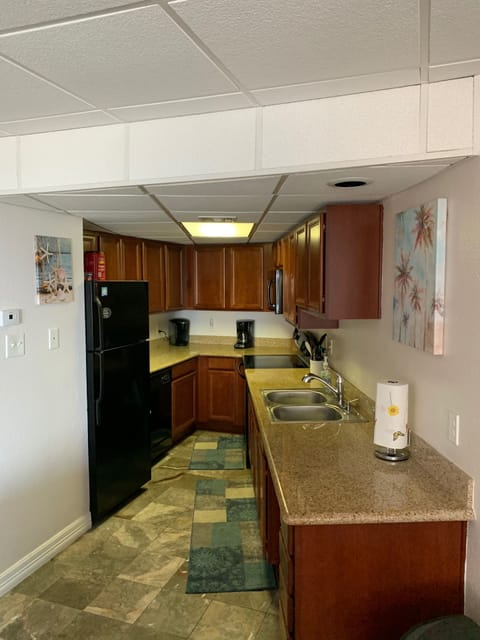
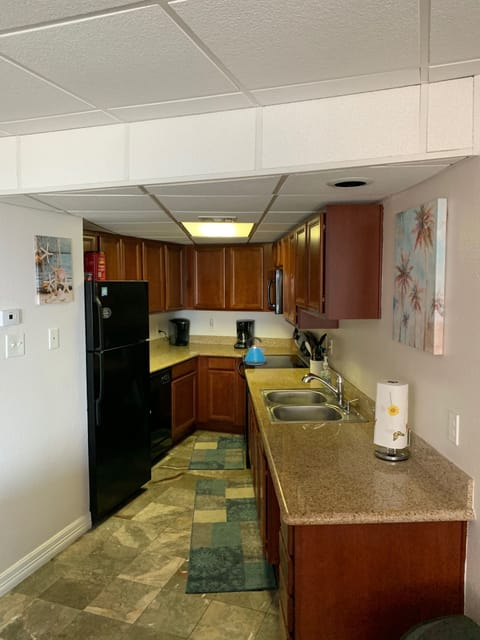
+ kettle [242,336,267,366]
